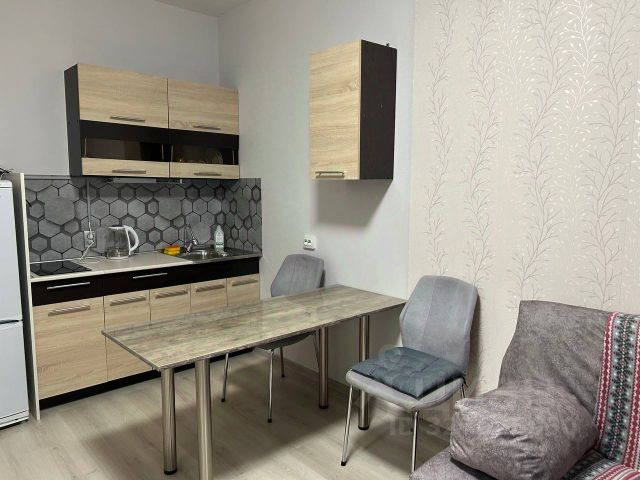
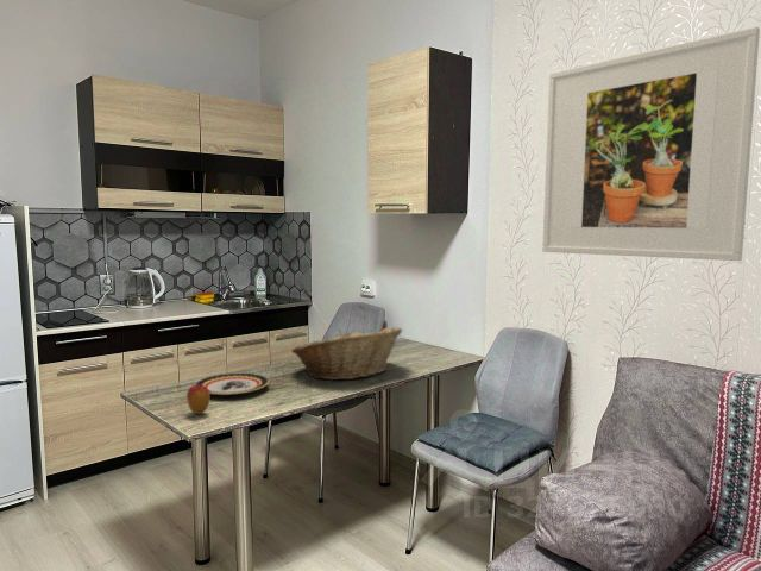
+ fruit [185,383,212,415]
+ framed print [541,26,761,262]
+ plate [195,372,270,396]
+ fruit basket [290,326,403,381]
